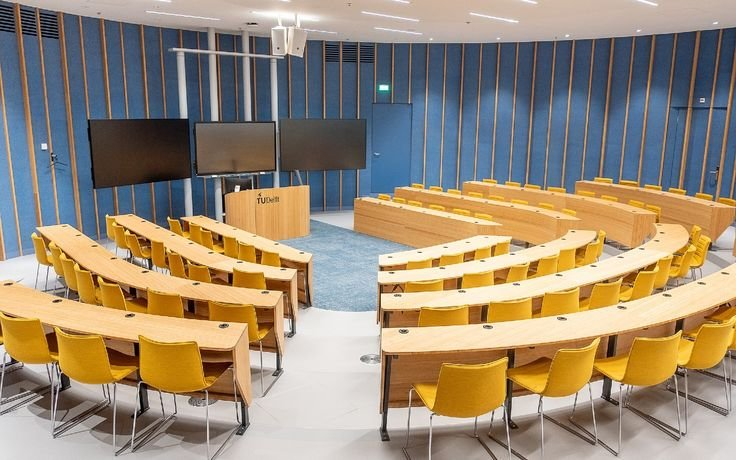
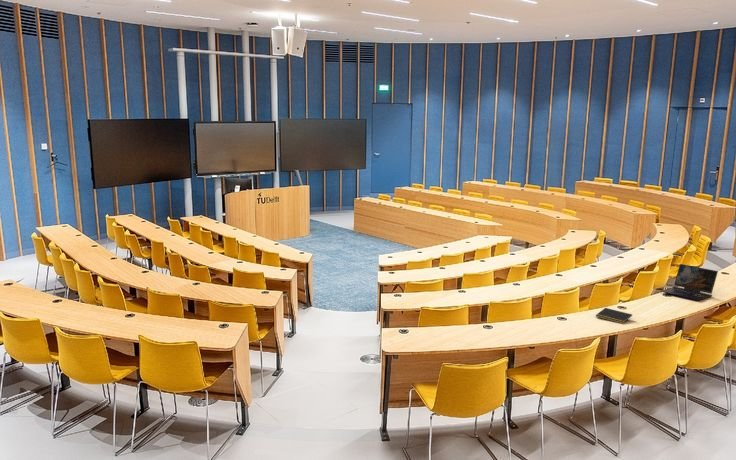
+ laptop [660,263,719,301]
+ notepad [595,307,633,325]
